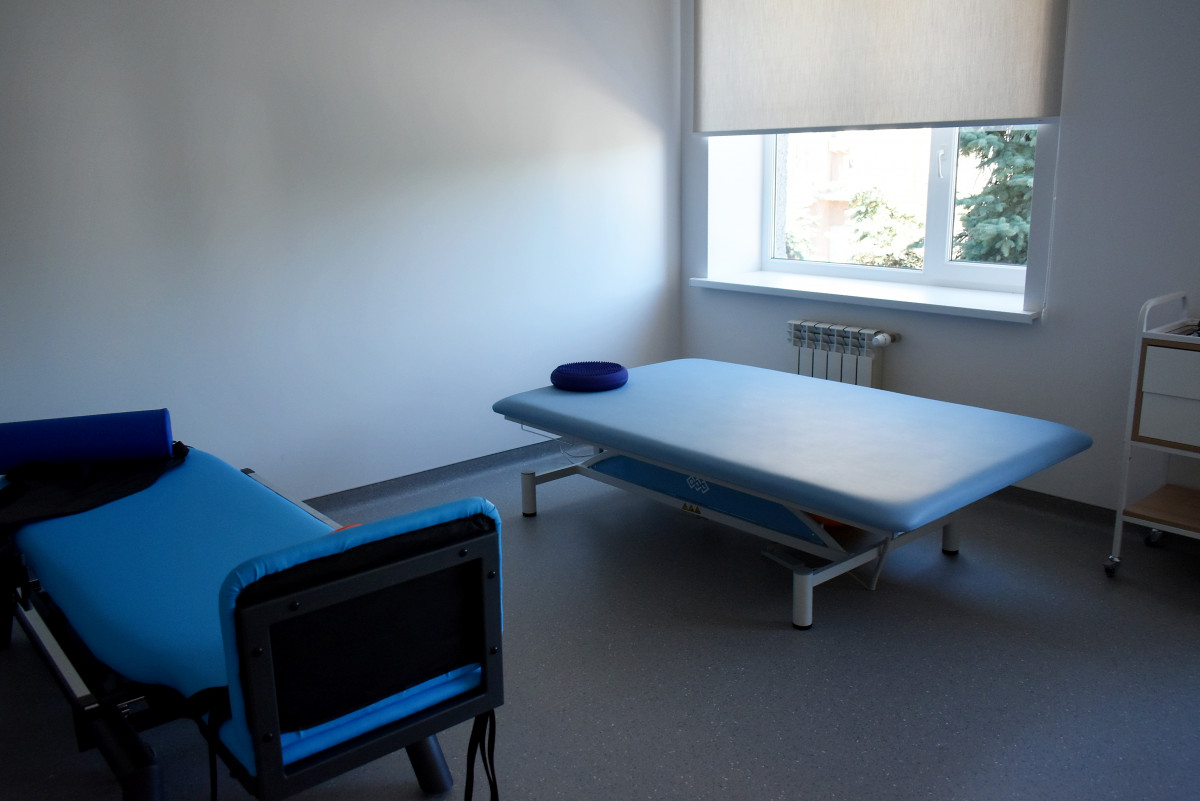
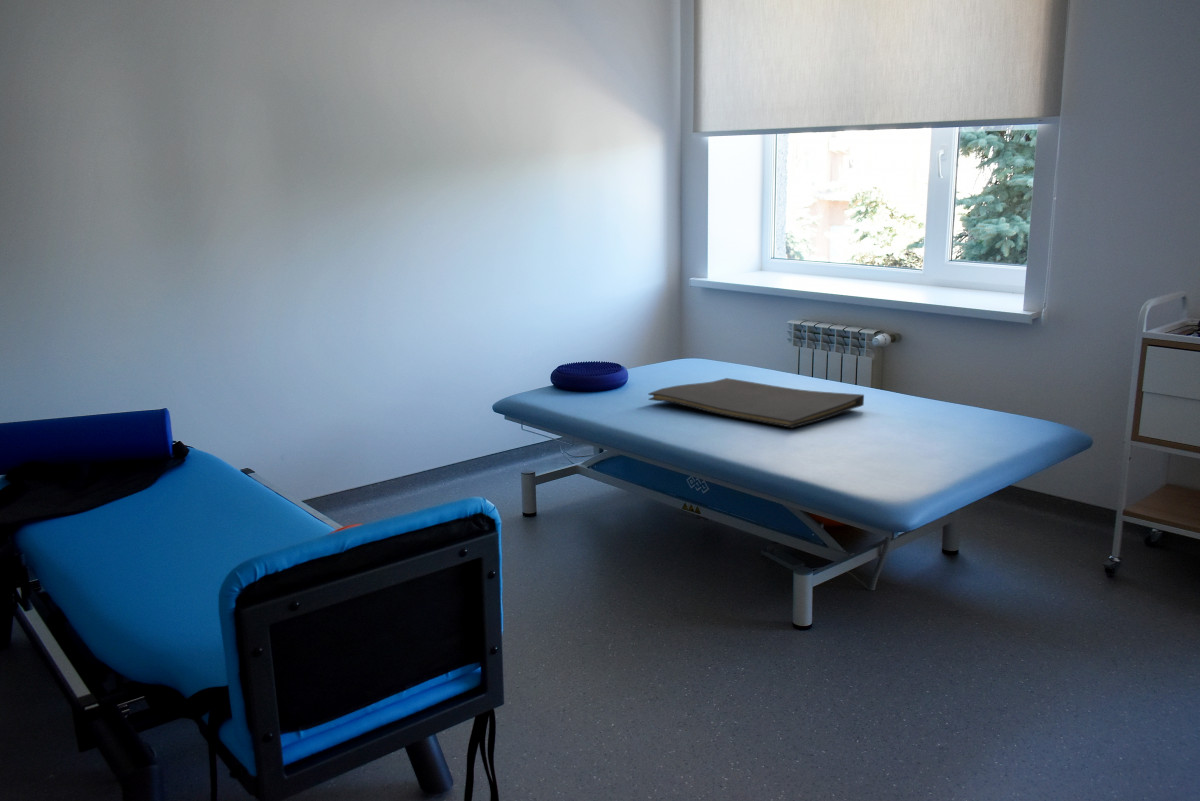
+ hand towel [647,377,865,429]
